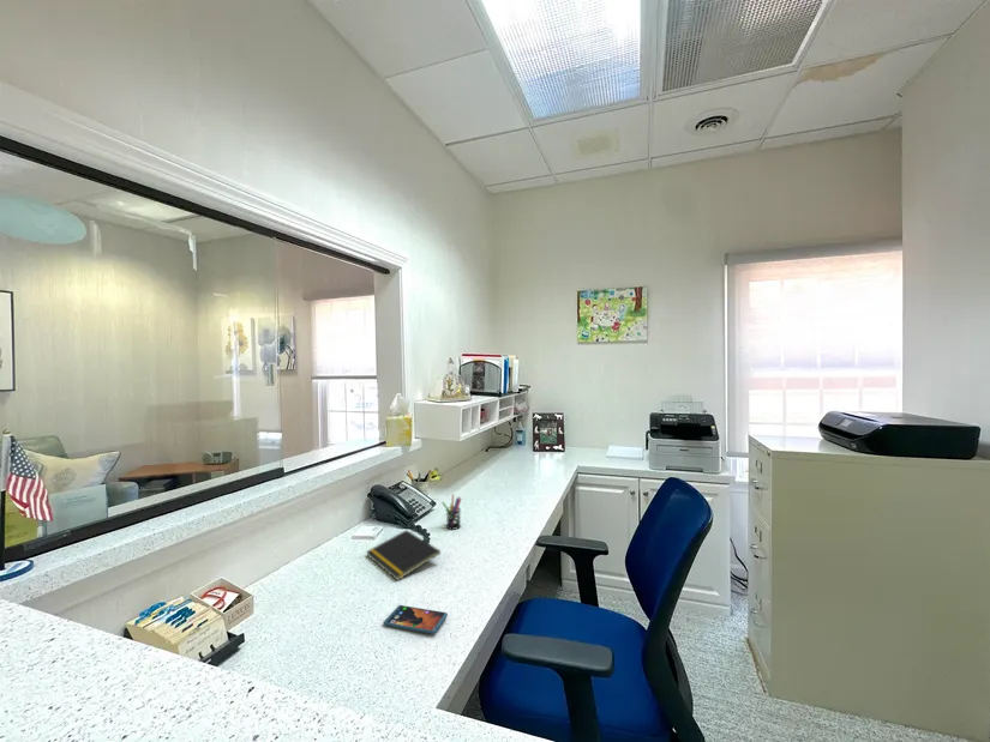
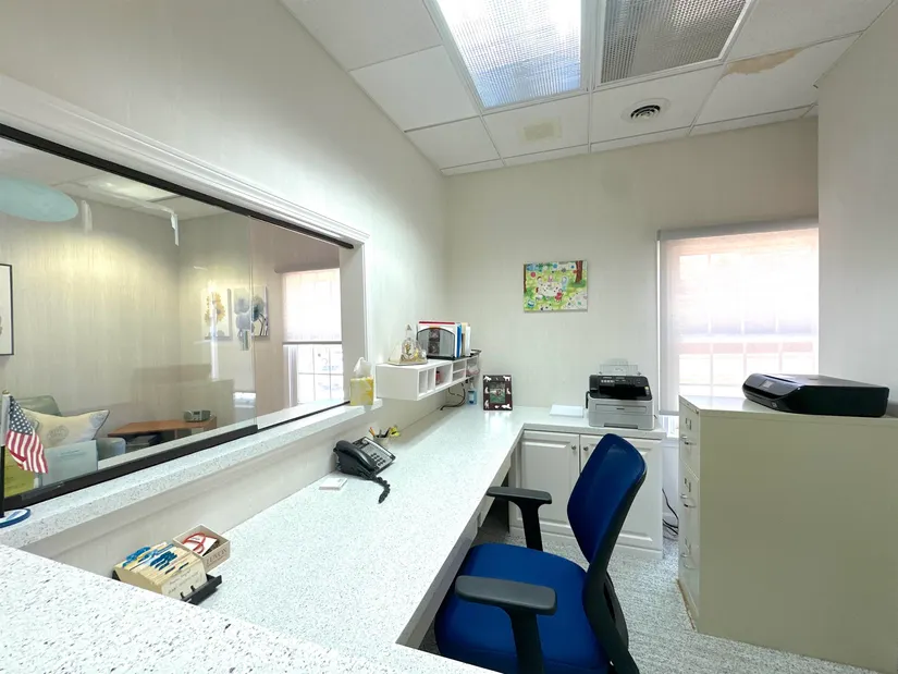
- smartphone [382,604,449,635]
- pen holder [440,493,462,531]
- notepad [365,529,442,581]
